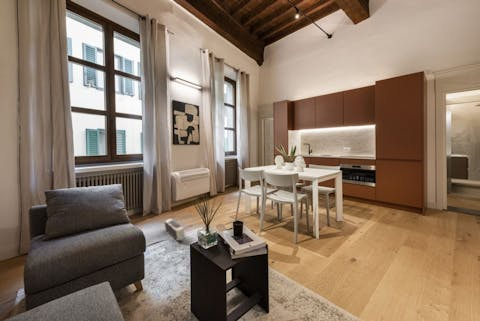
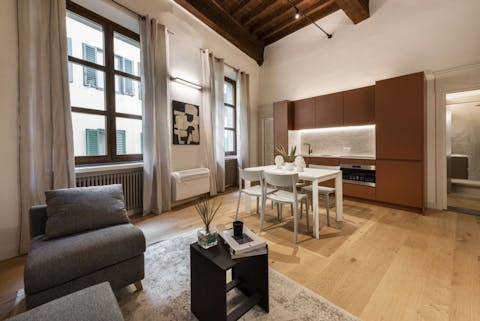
- air conditioner [164,218,185,242]
